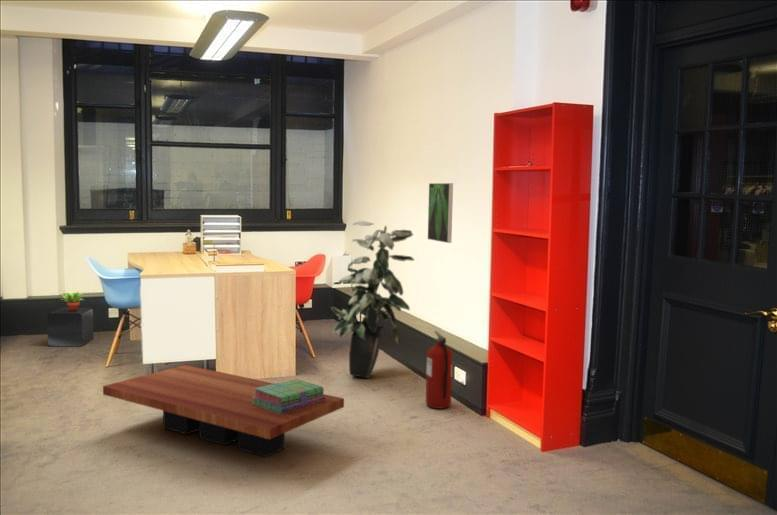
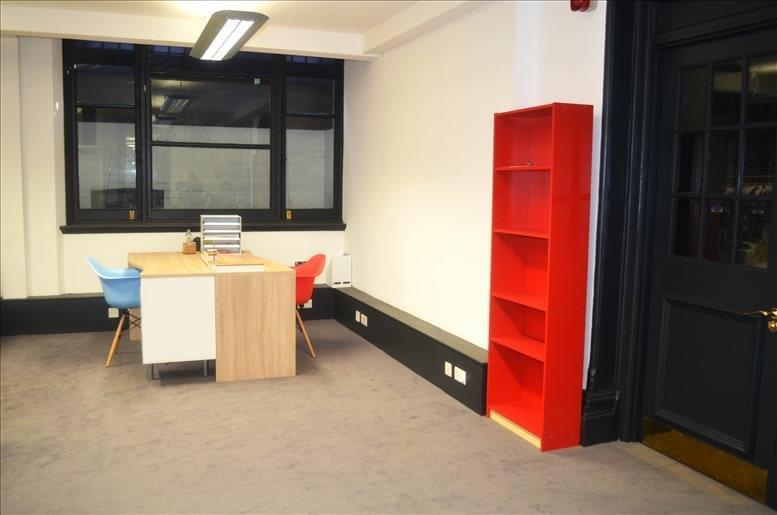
- indoor plant [329,220,415,379]
- coffee table [102,364,345,458]
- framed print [427,182,454,244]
- stack of books [252,378,326,414]
- fire extinguisher [425,330,454,410]
- speaker [46,307,94,347]
- succulent plant [61,290,85,312]
